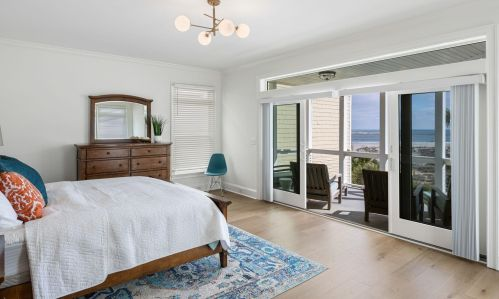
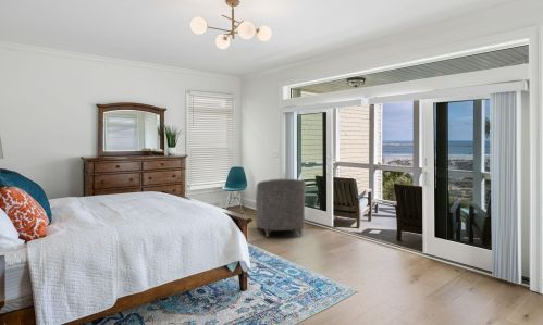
+ armchair [255,177,307,238]
